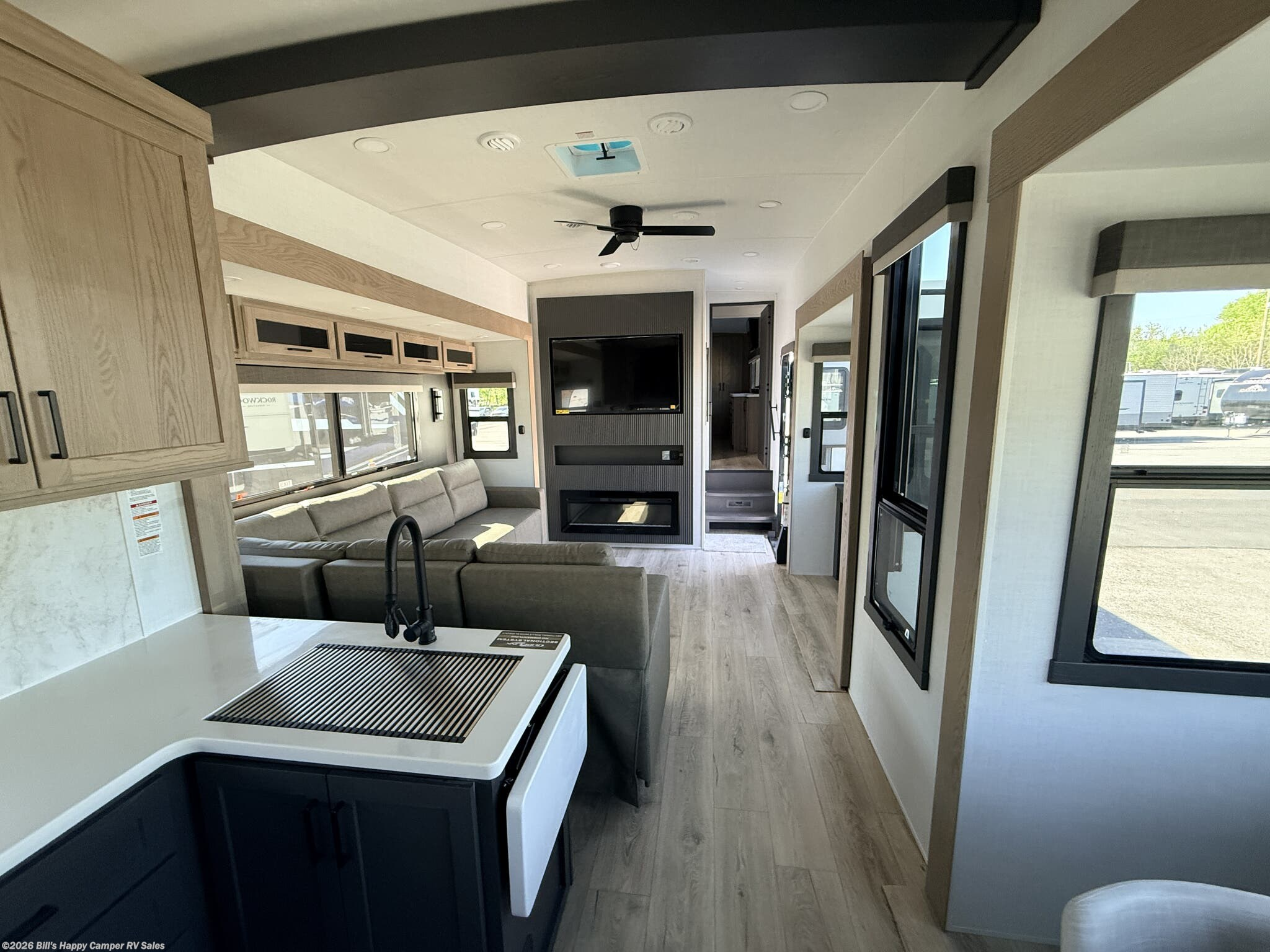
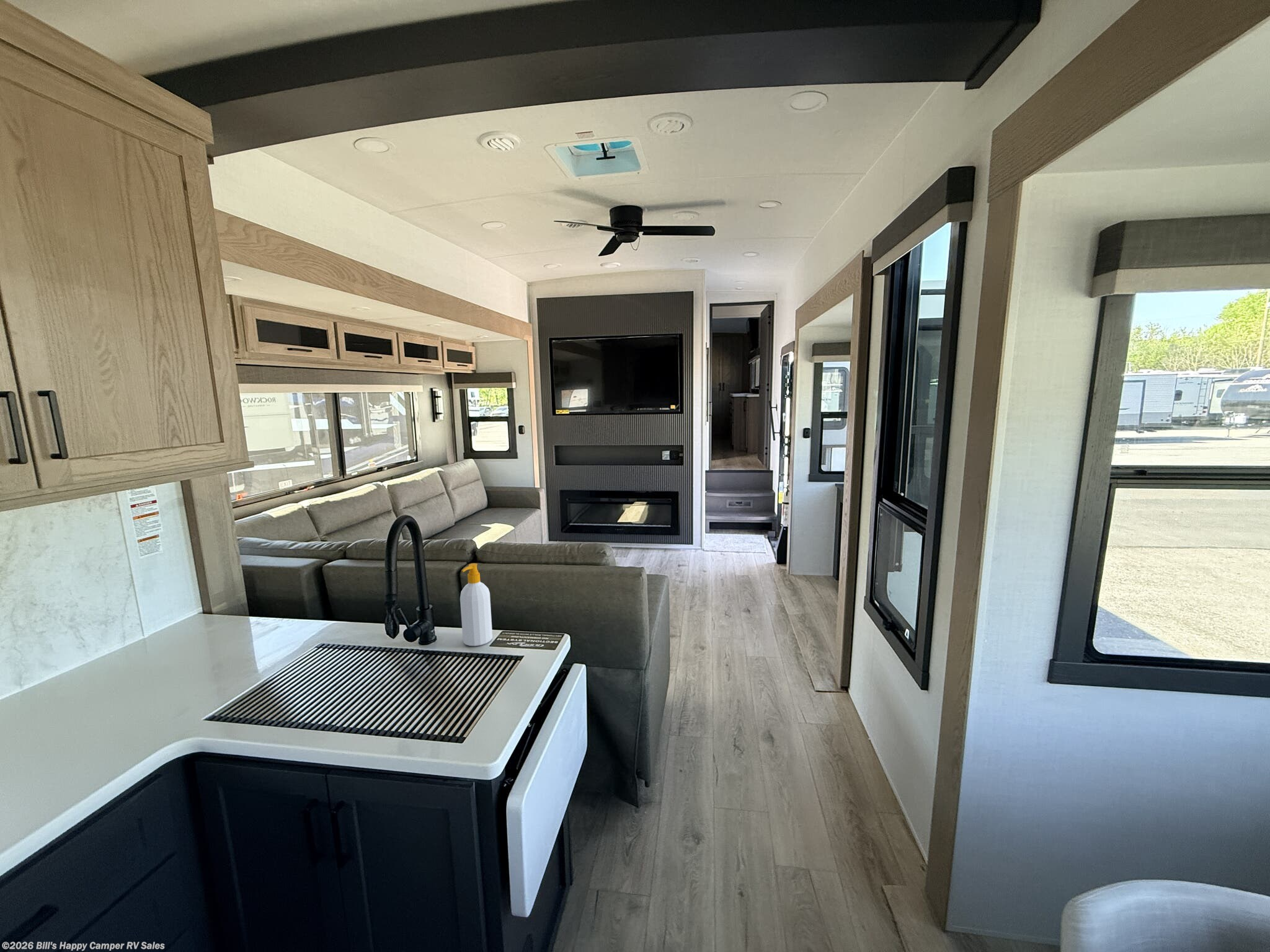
+ soap bottle [460,563,493,646]
